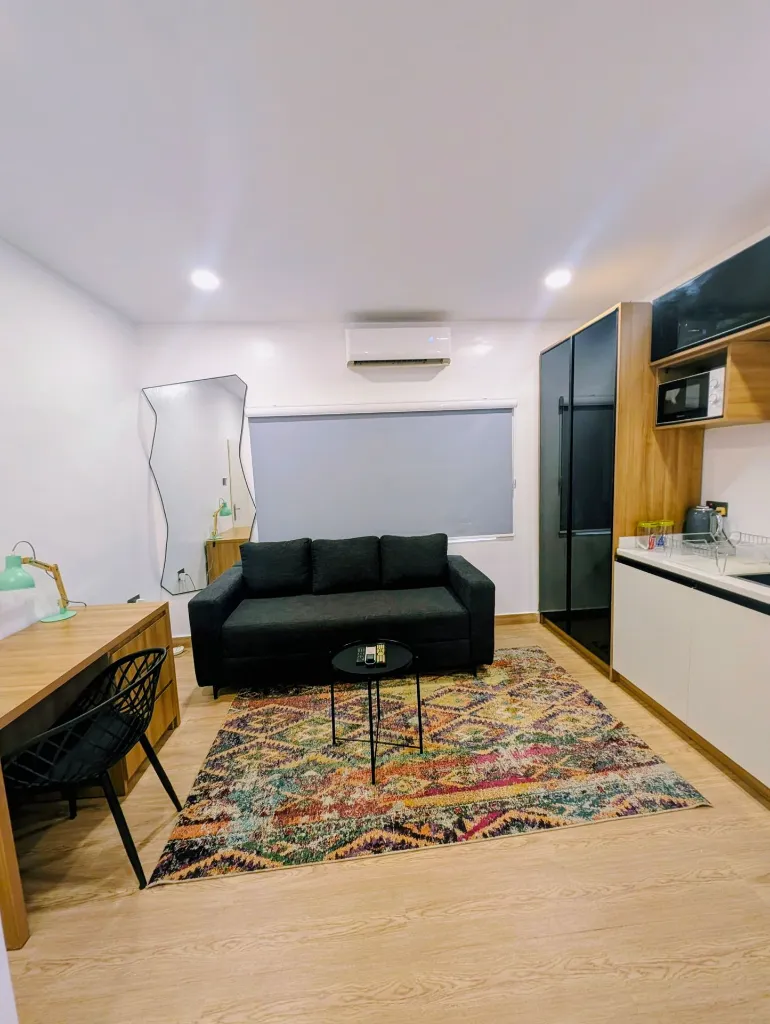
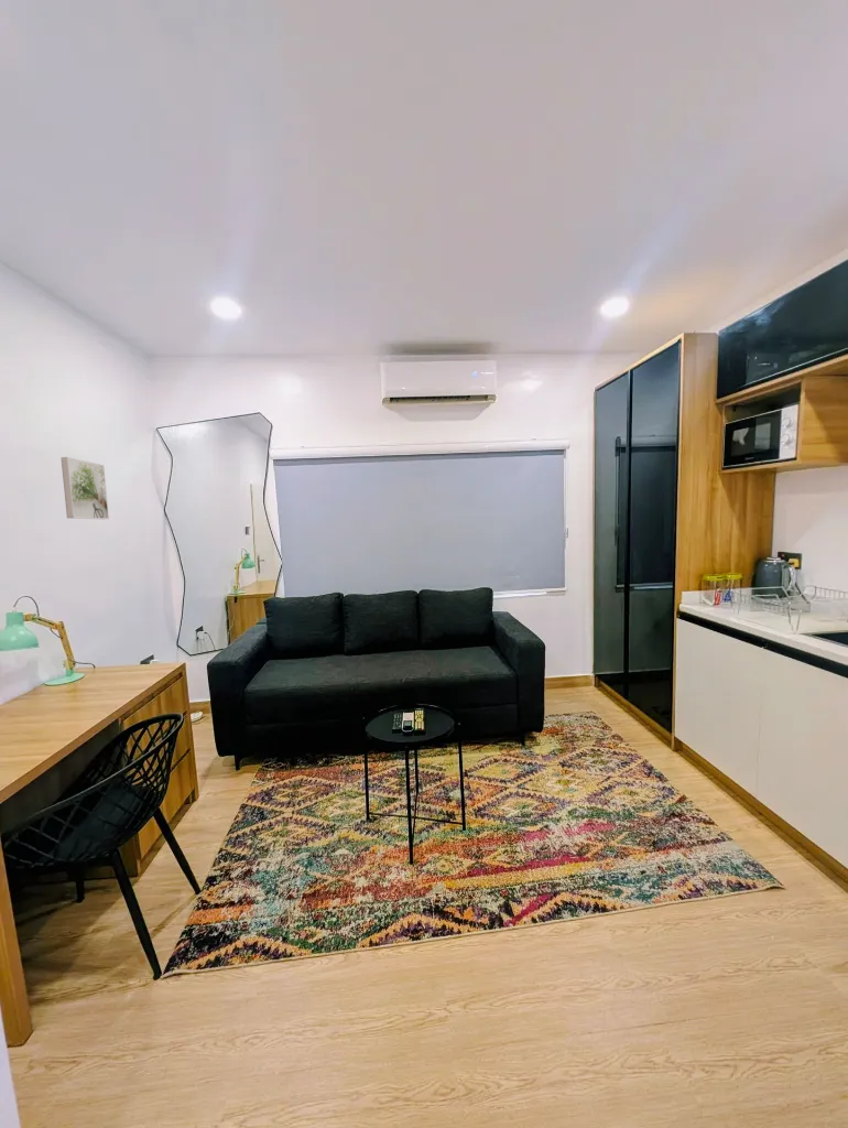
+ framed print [59,456,110,520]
